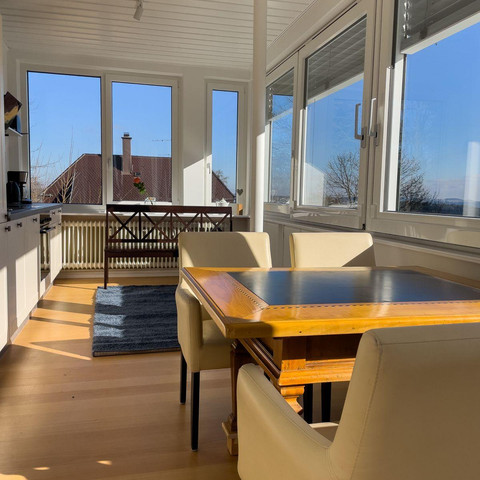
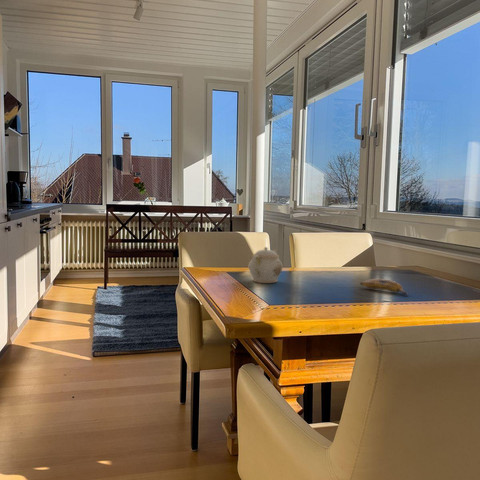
+ banana [359,278,409,296]
+ teapot [248,246,284,284]
